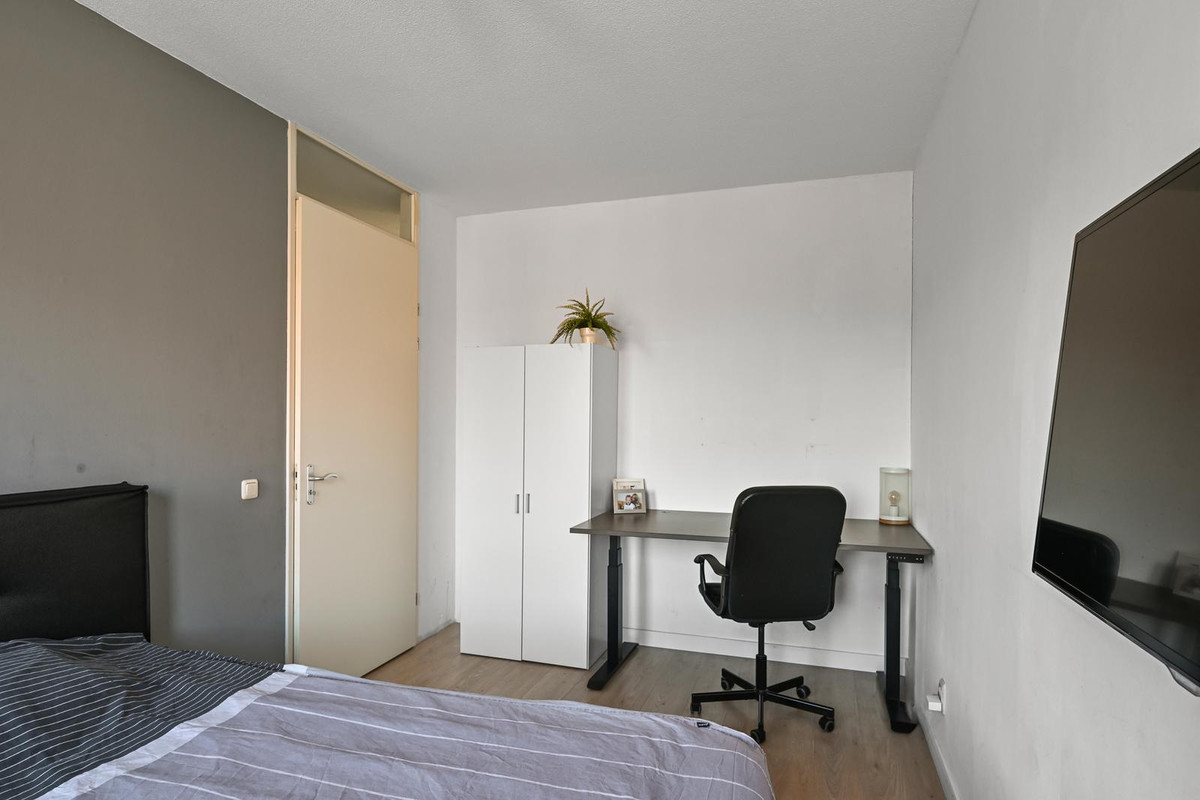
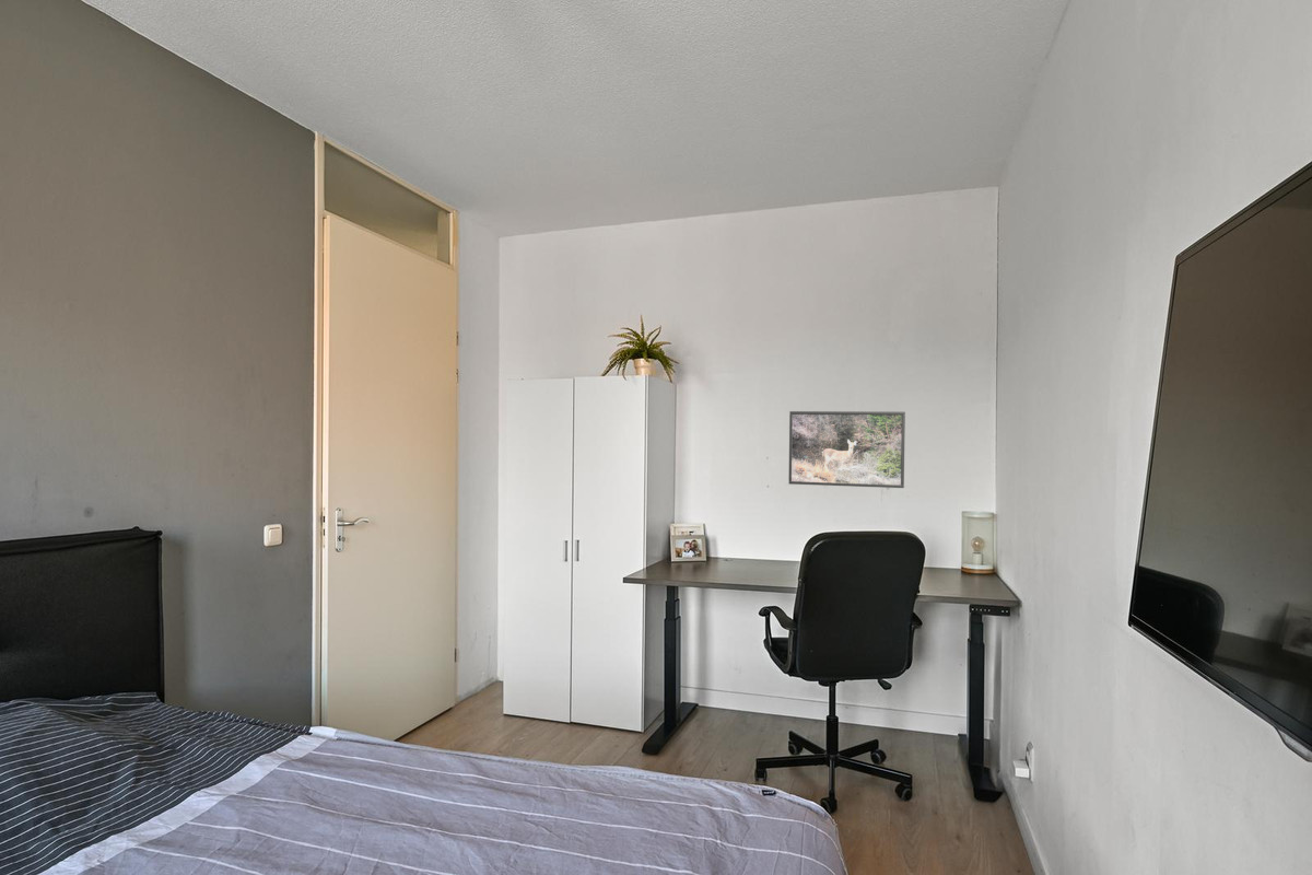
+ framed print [787,410,906,489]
